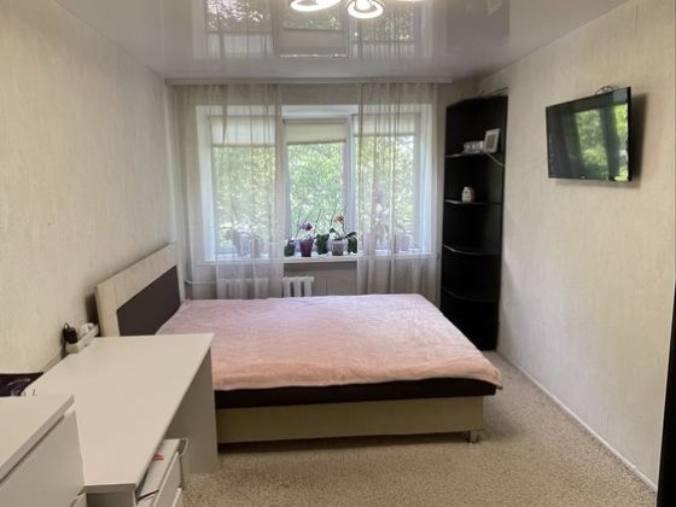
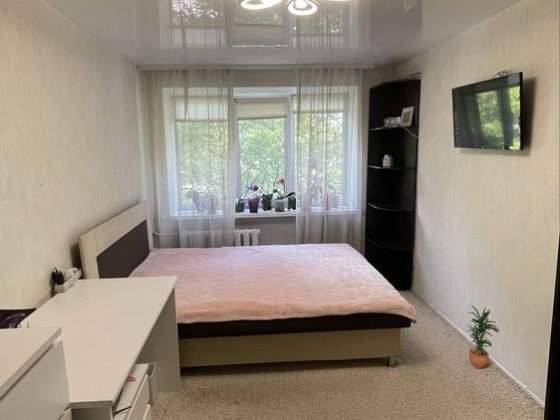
+ potted plant [466,305,500,369]
